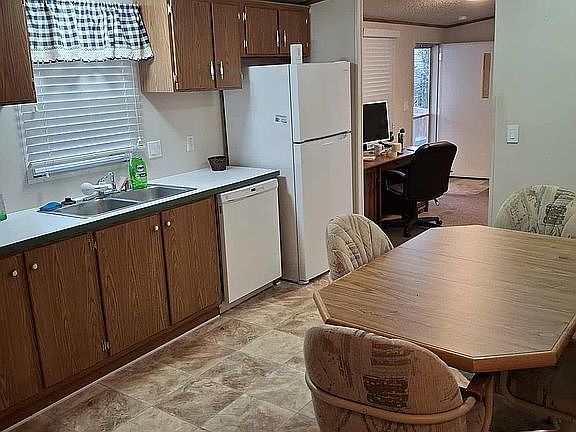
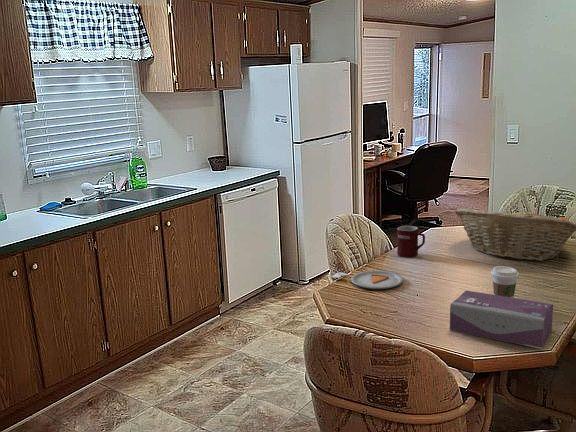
+ coffee cup [490,265,520,298]
+ tissue box [449,289,554,350]
+ mug [396,225,426,258]
+ dinner plate [331,270,404,290]
+ fruit basket [454,206,576,262]
